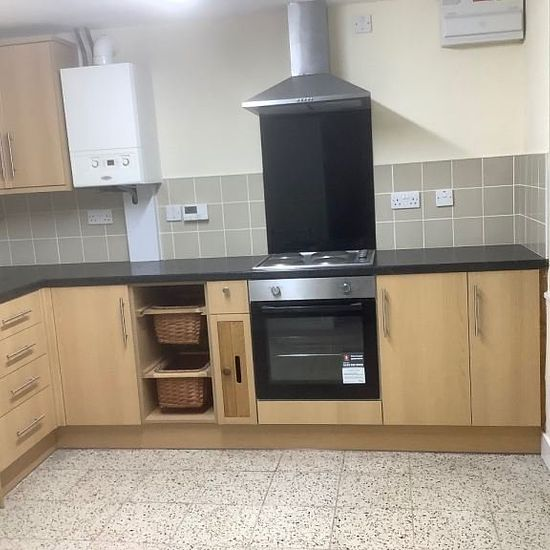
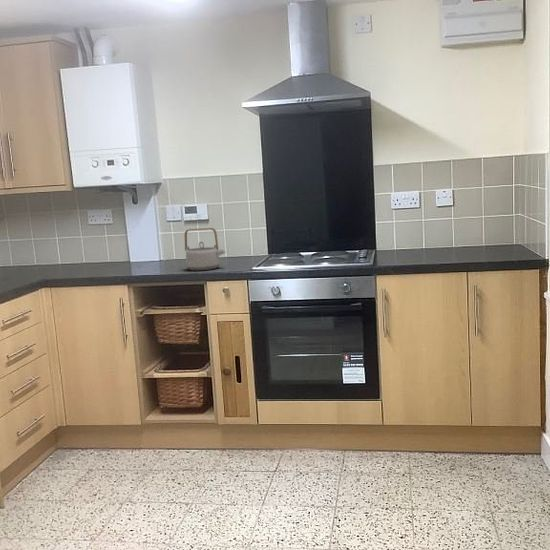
+ teapot [184,227,227,272]
